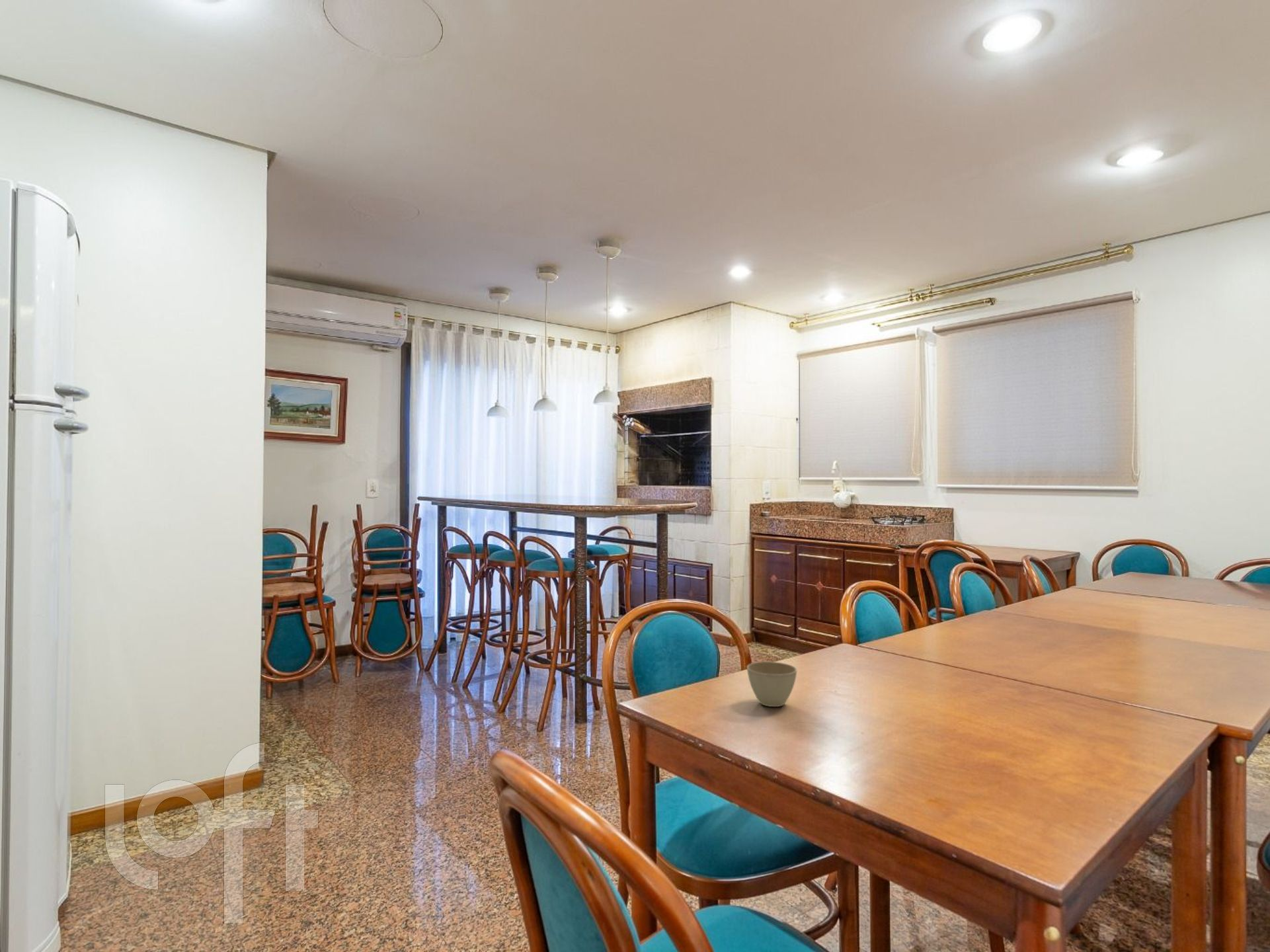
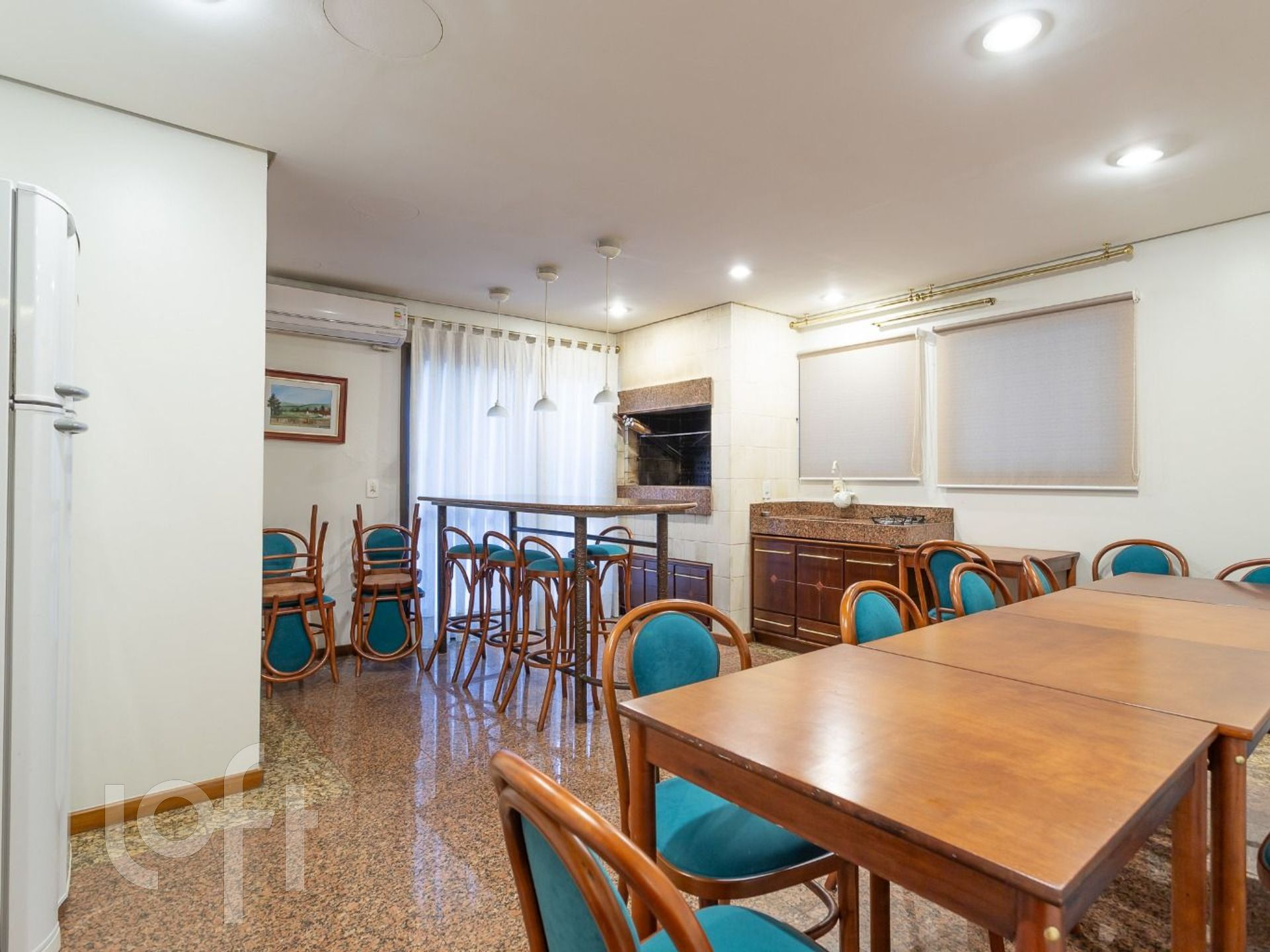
- flower pot [746,661,797,707]
